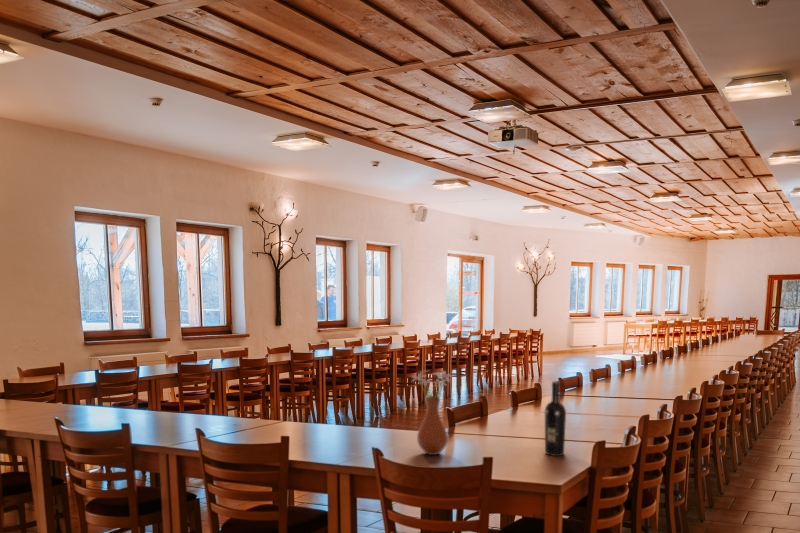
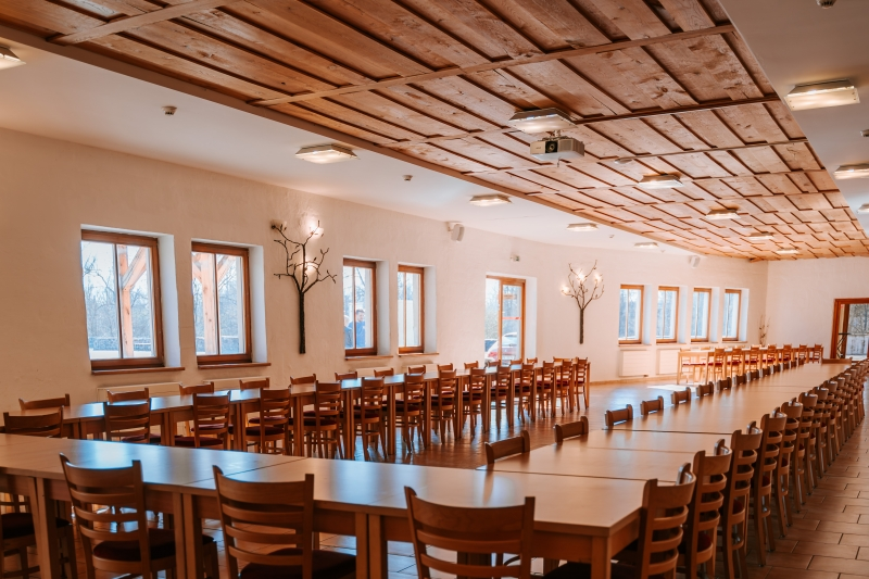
- vase [411,369,454,456]
- wine bottle [544,380,567,457]
